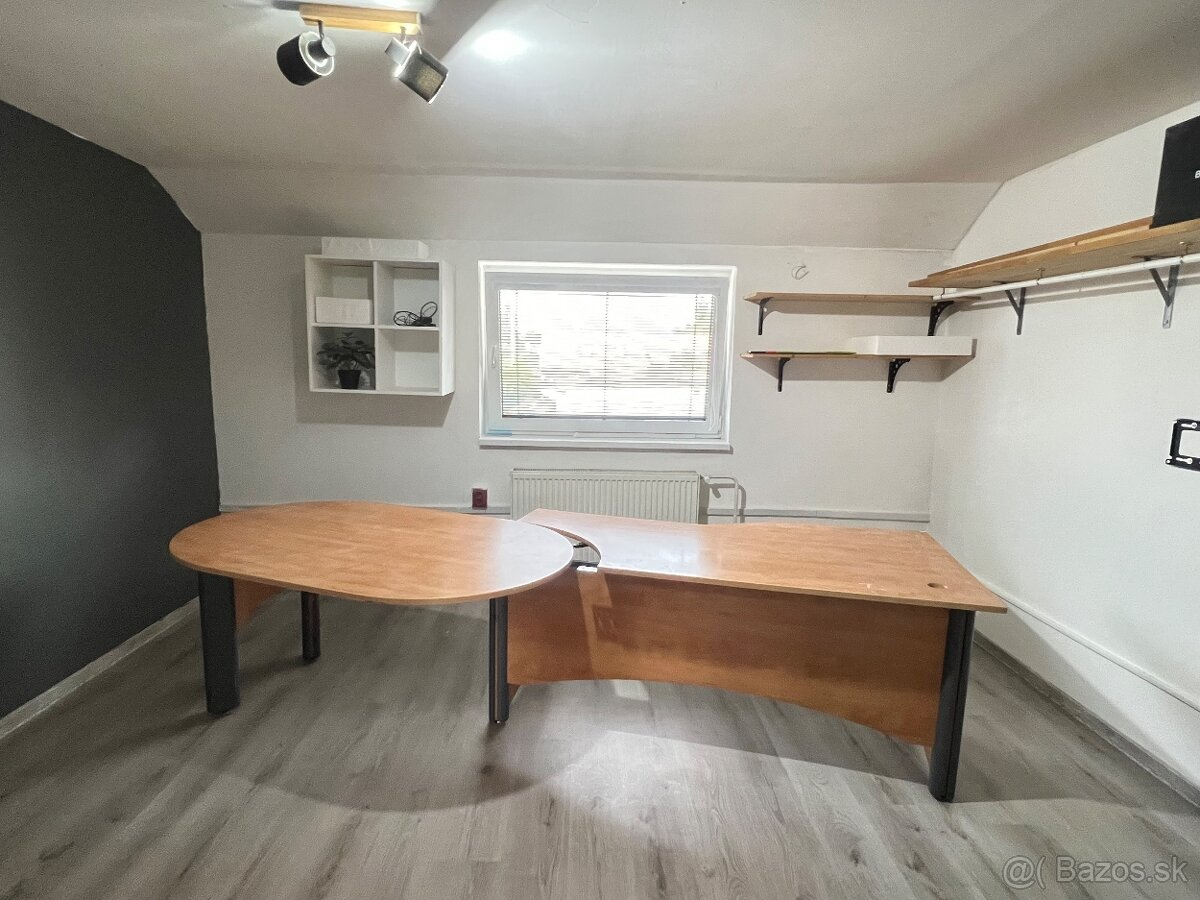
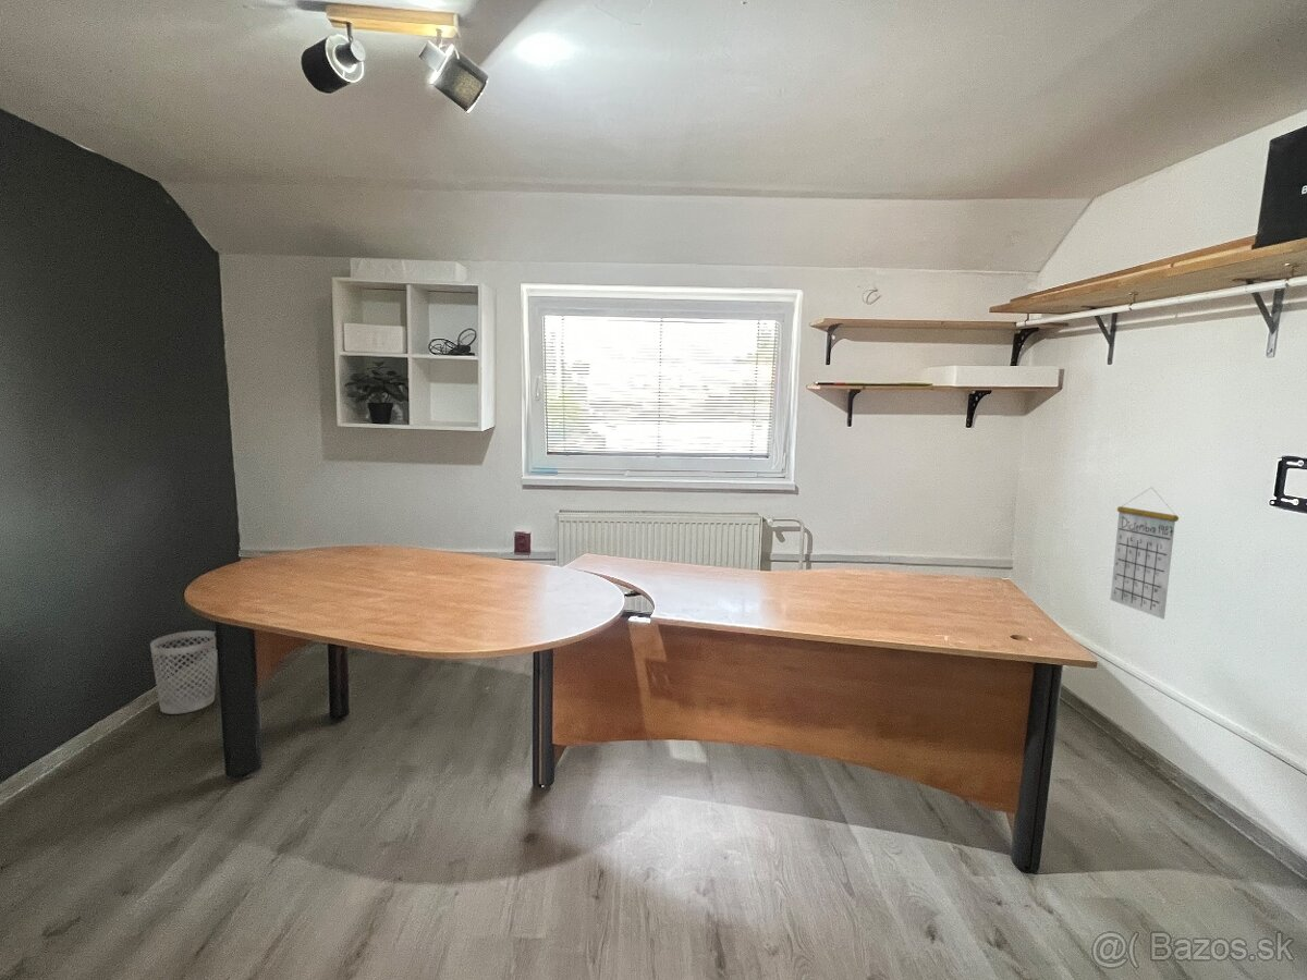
+ calendar [1109,486,1180,621]
+ wastebasket [149,629,218,715]
